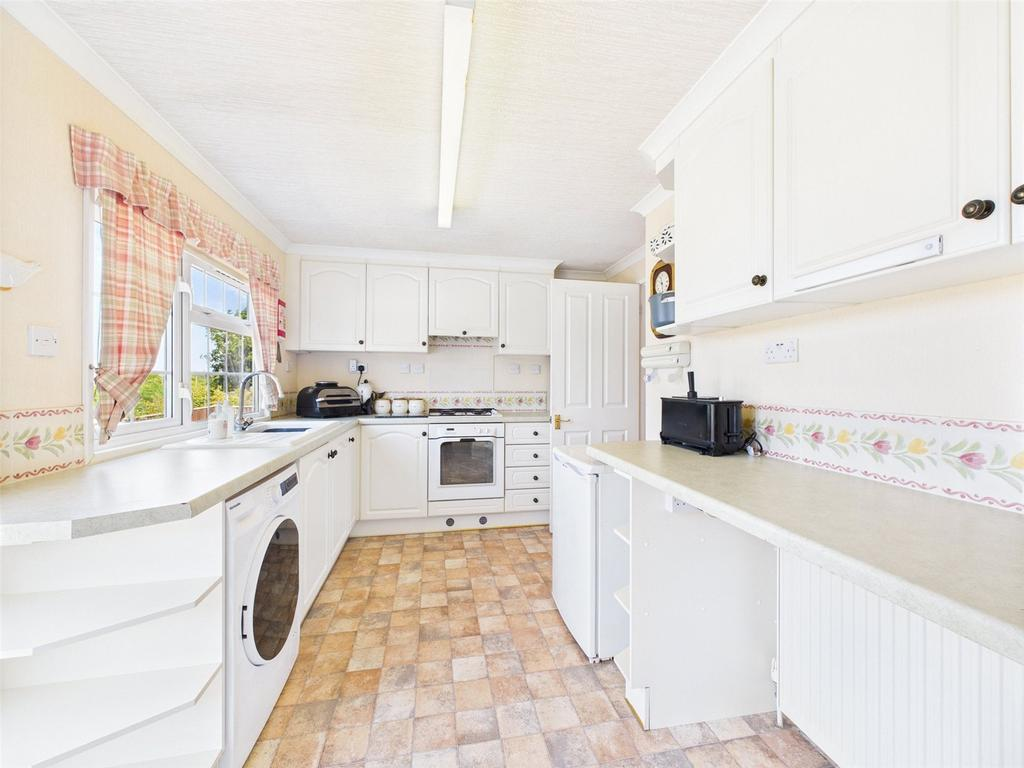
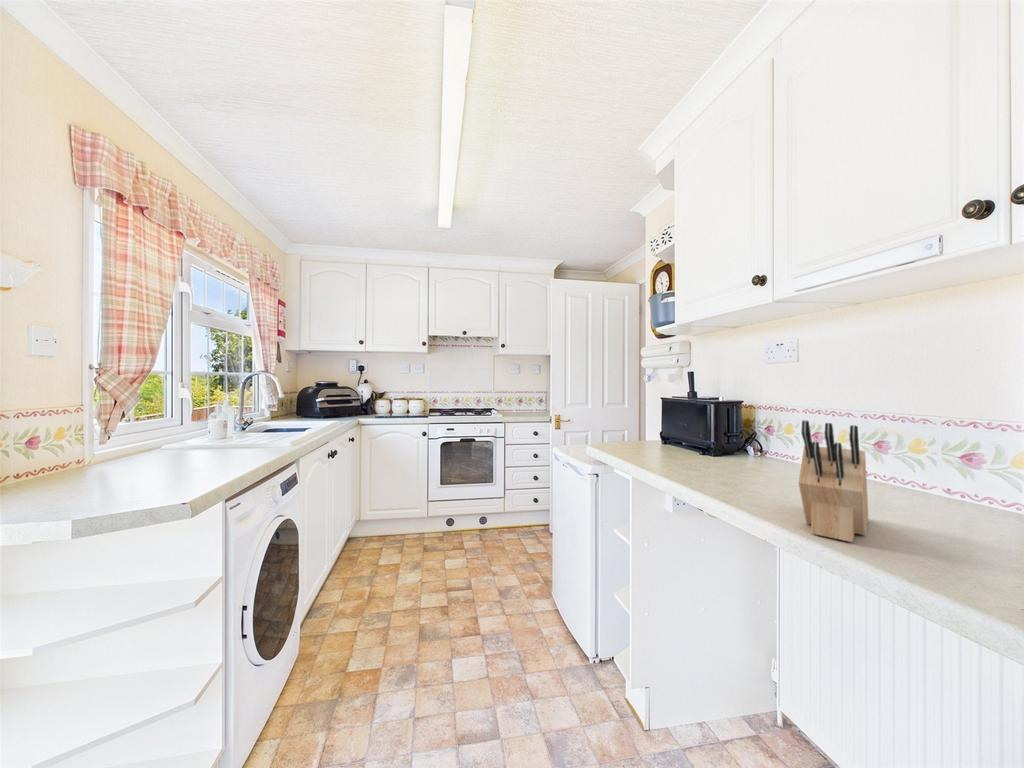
+ knife block [797,419,869,543]
